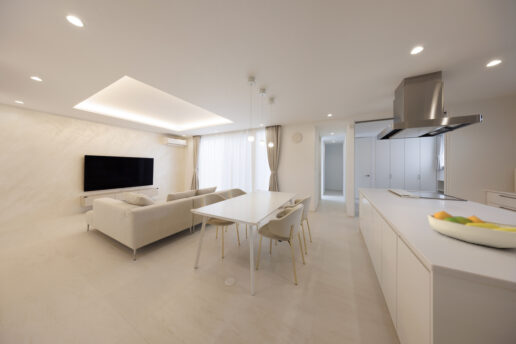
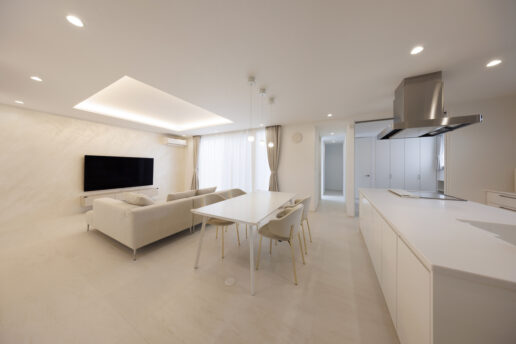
- fruit bowl [427,210,516,249]
